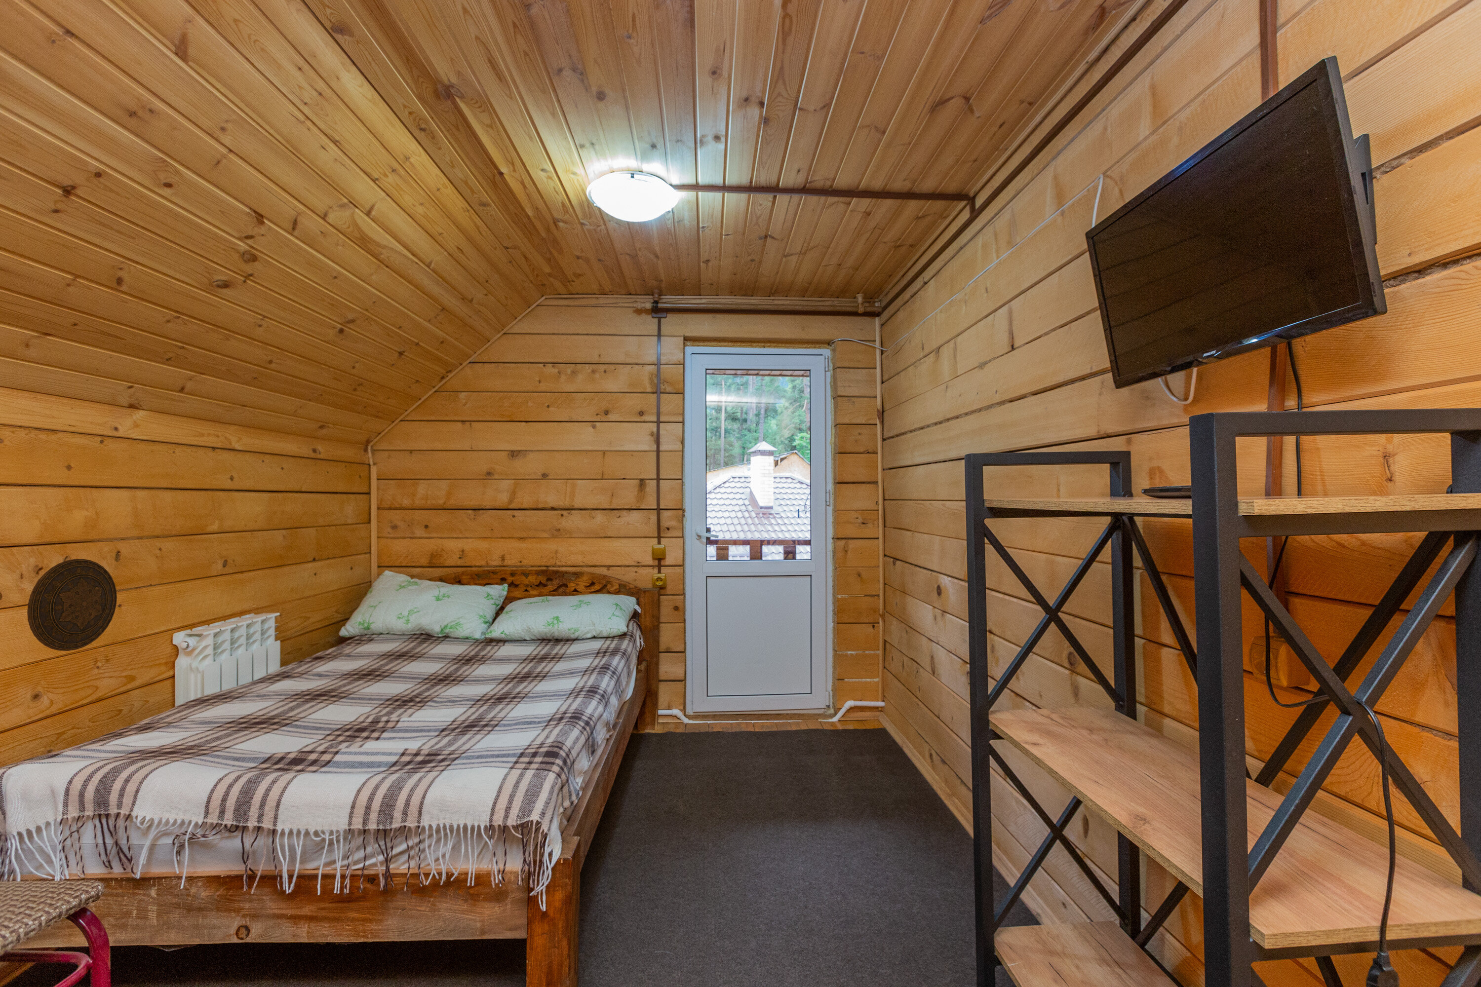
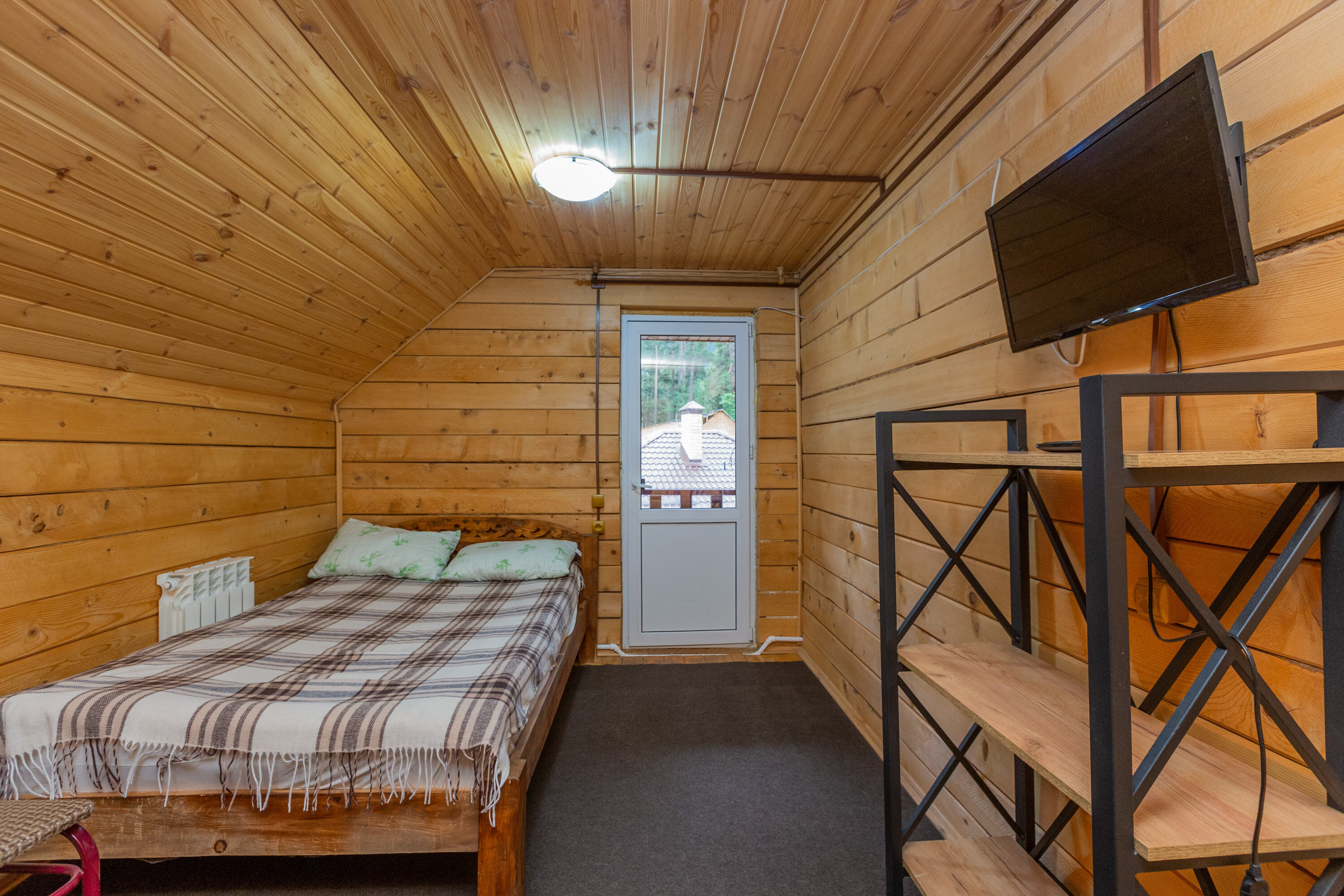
- decorative plate [26,558,118,651]
